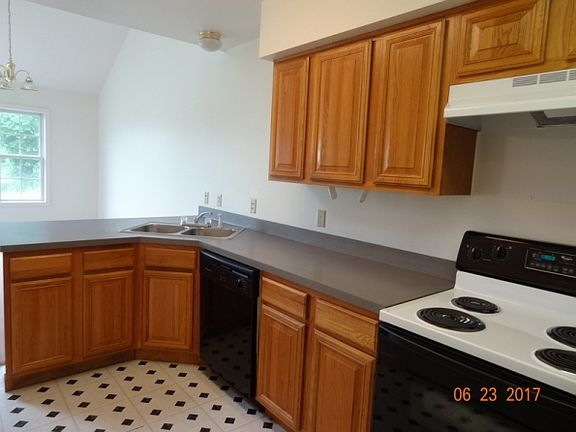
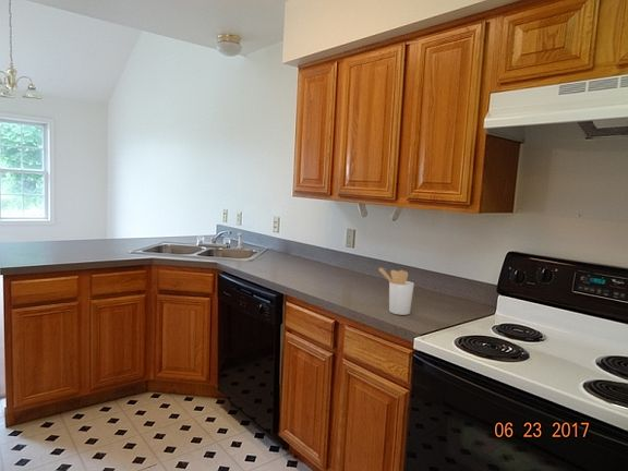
+ utensil holder [377,266,415,316]
